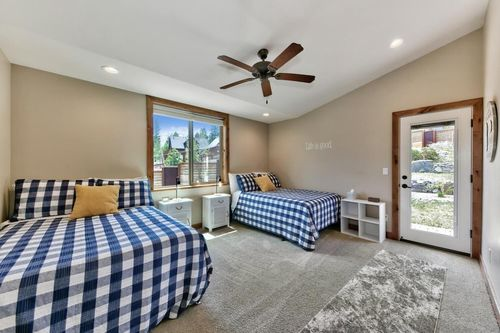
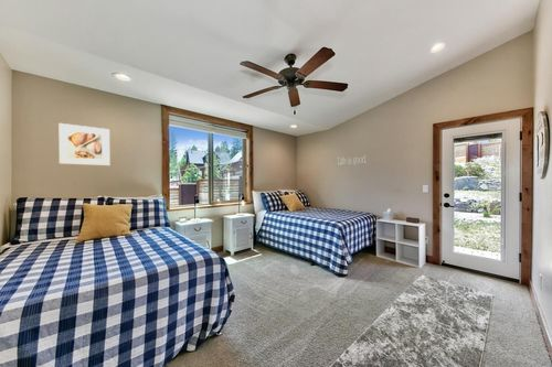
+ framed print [57,122,110,166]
